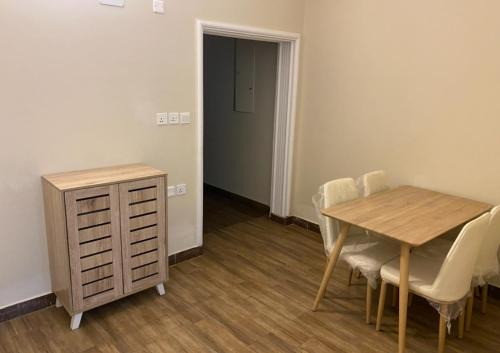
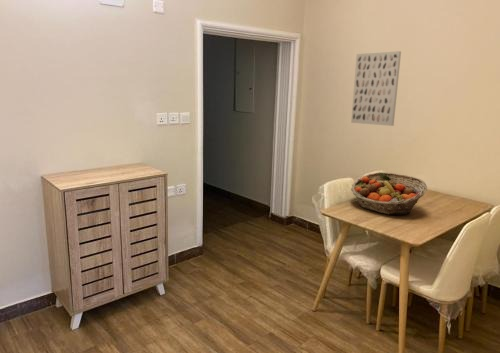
+ wall art [350,50,402,127]
+ fruit basket [350,171,428,216]
